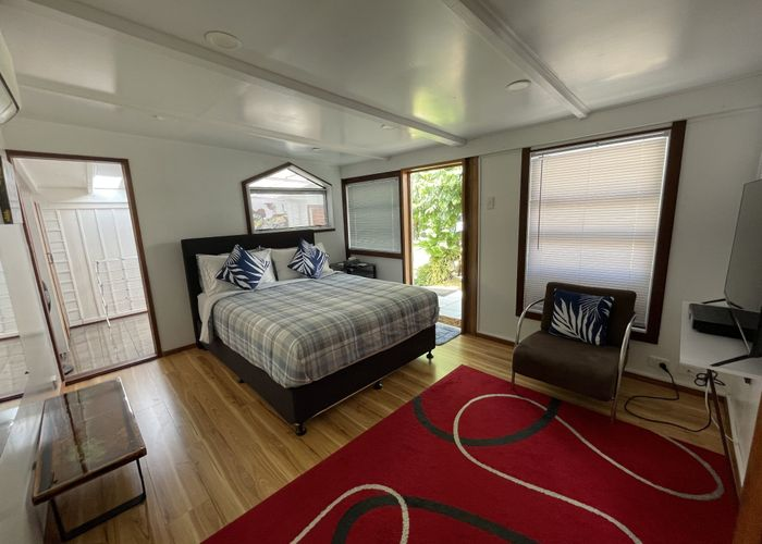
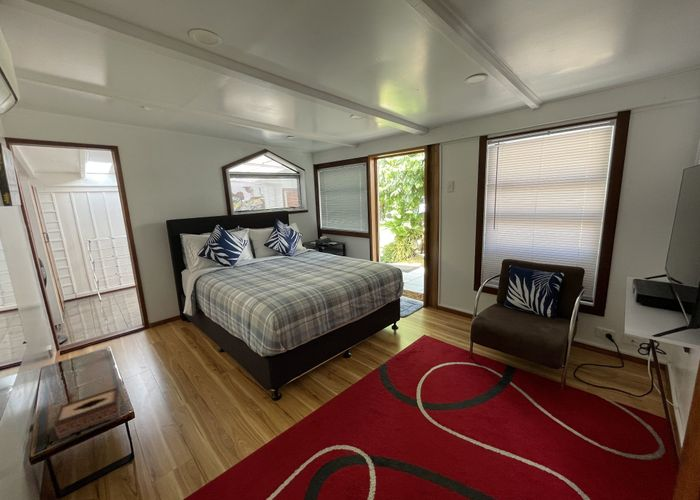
+ tissue box [54,386,122,440]
